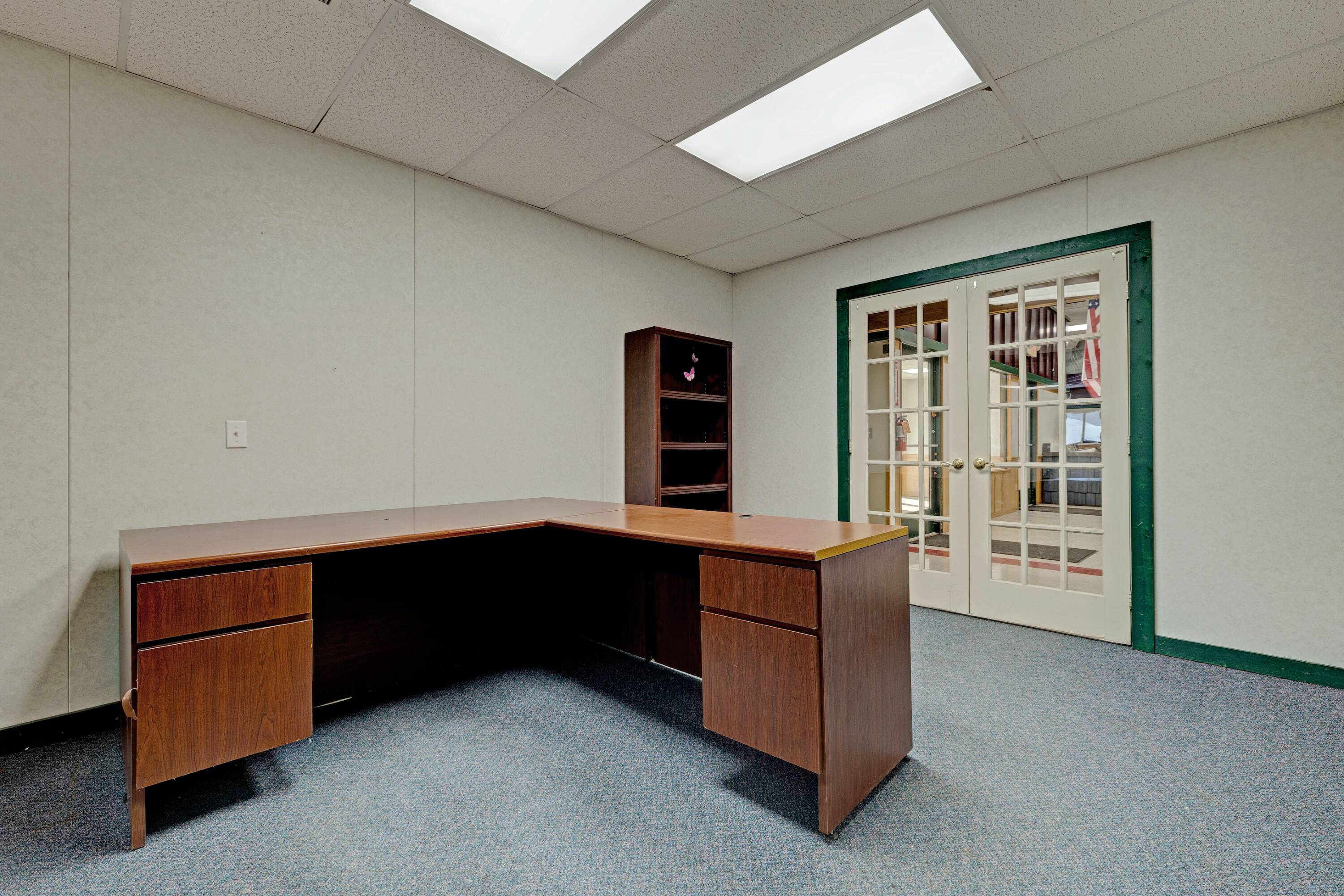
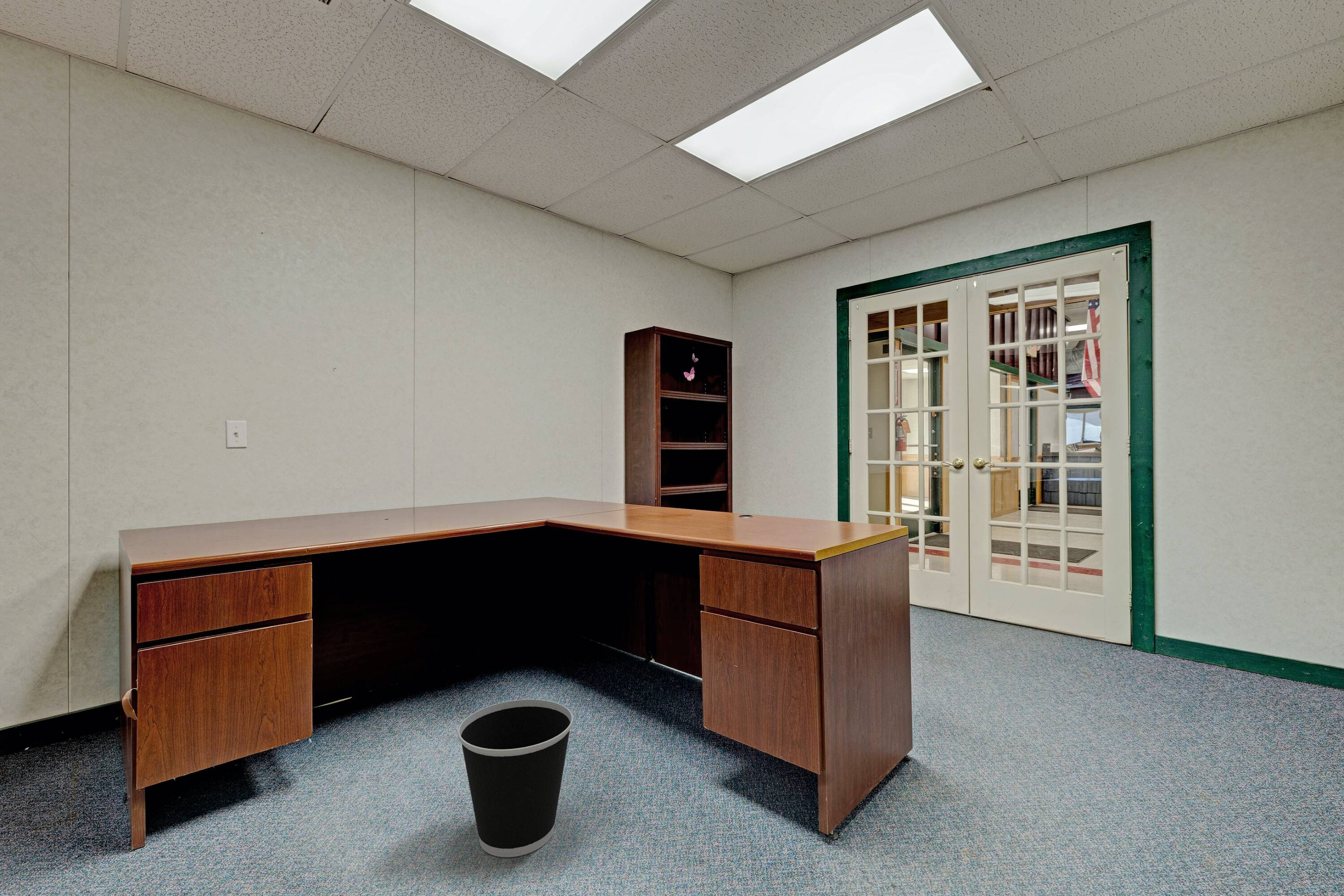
+ wastebasket [457,699,573,858]
